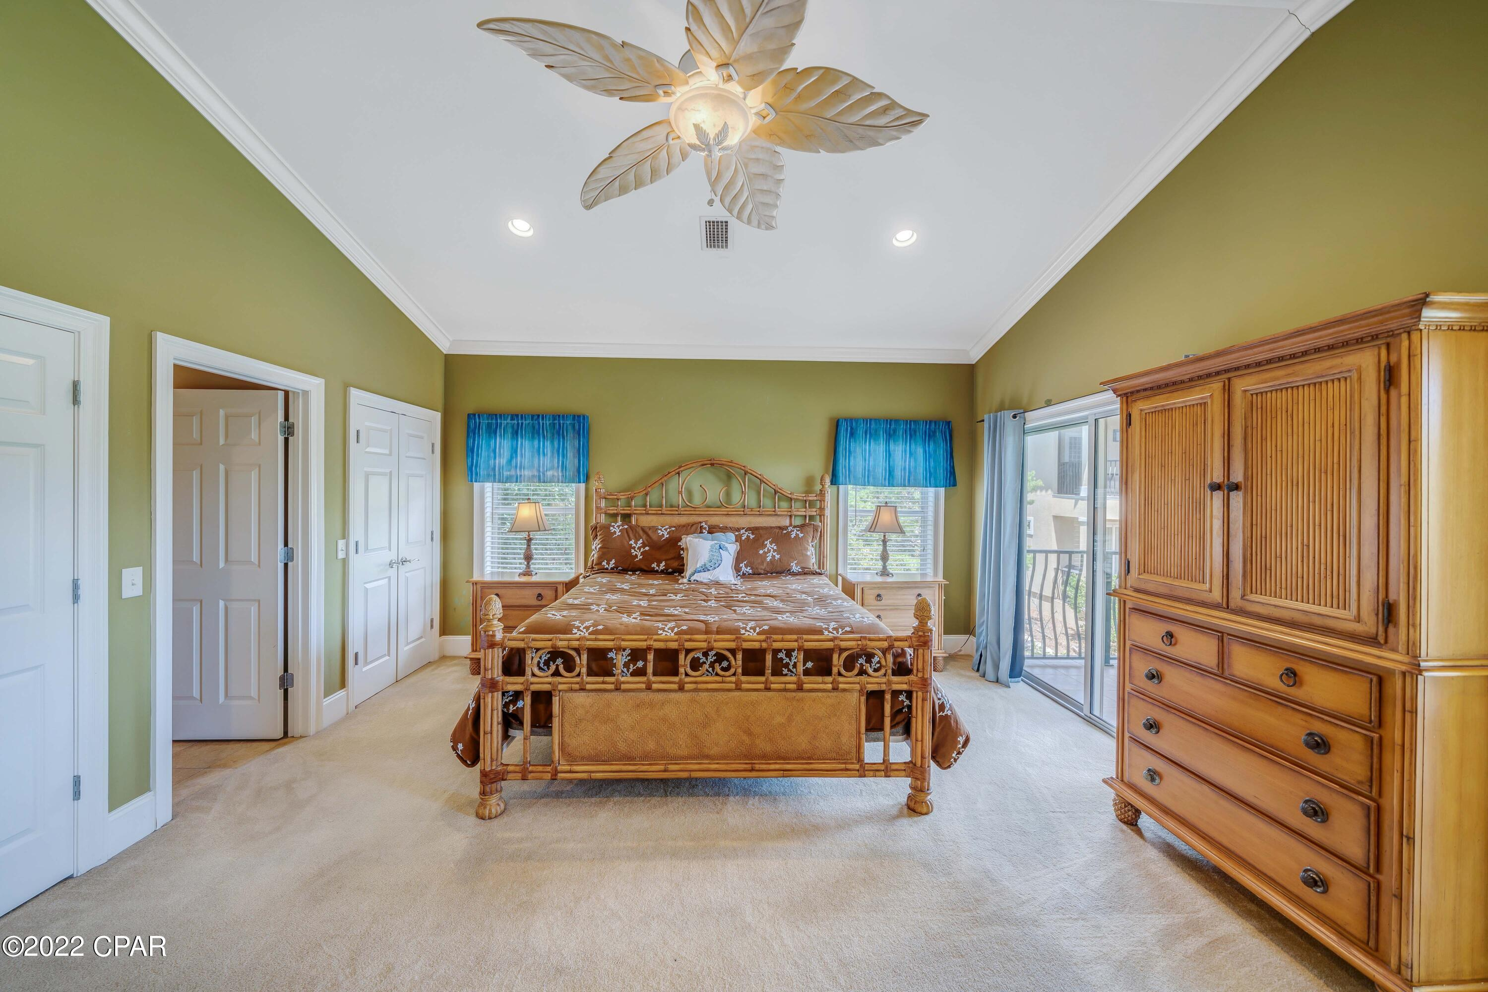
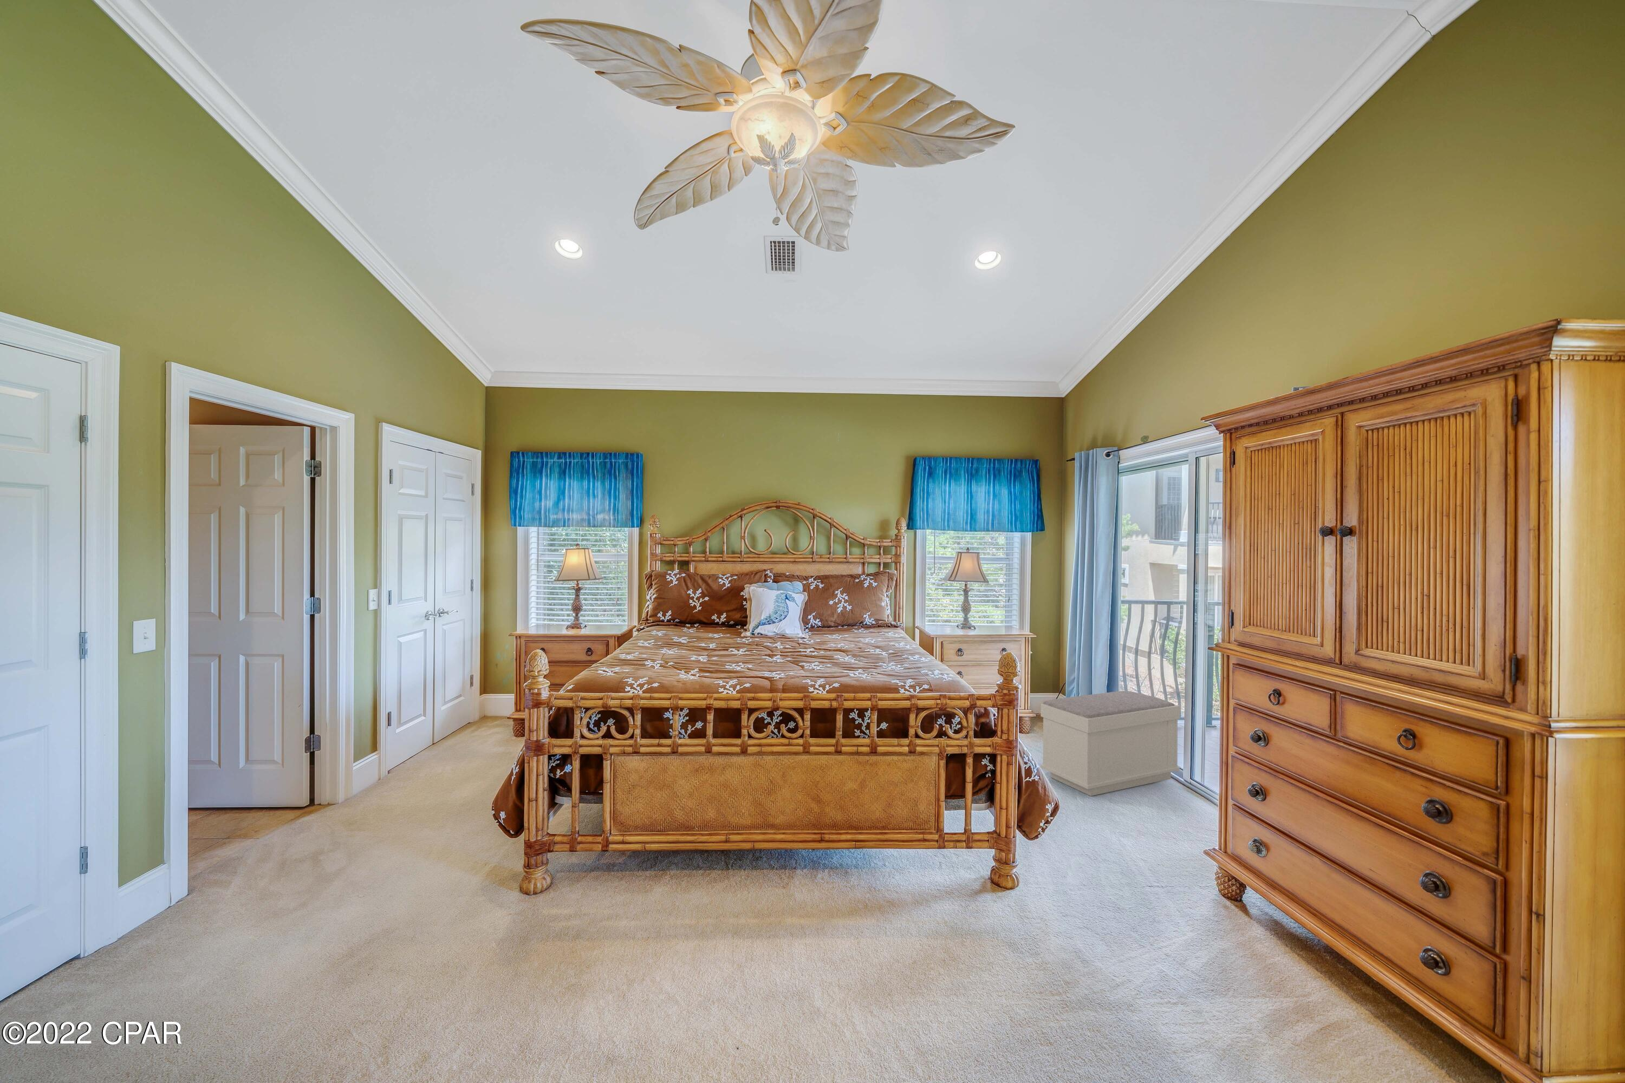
+ bench [1040,690,1180,797]
